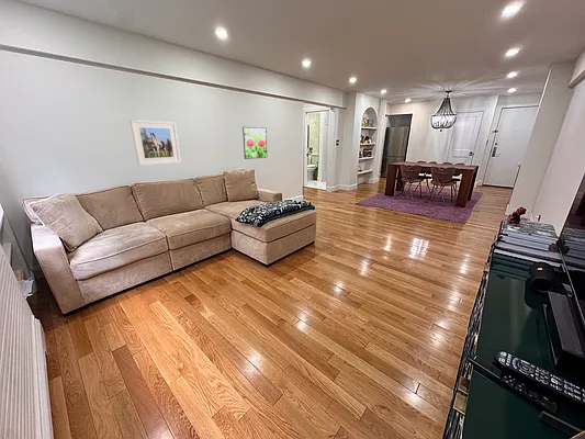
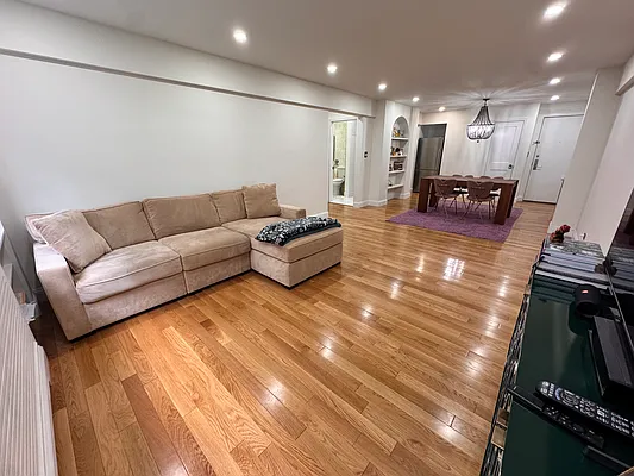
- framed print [241,125,268,160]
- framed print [128,119,182,167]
